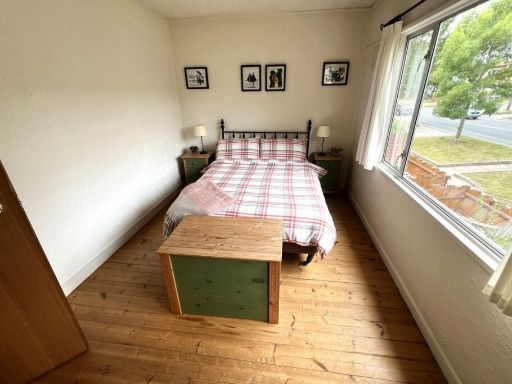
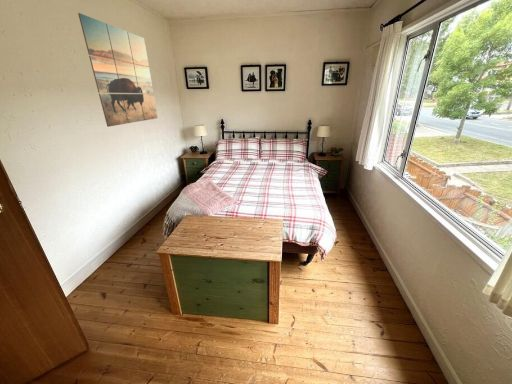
+ wall art [77,12,159,128]
